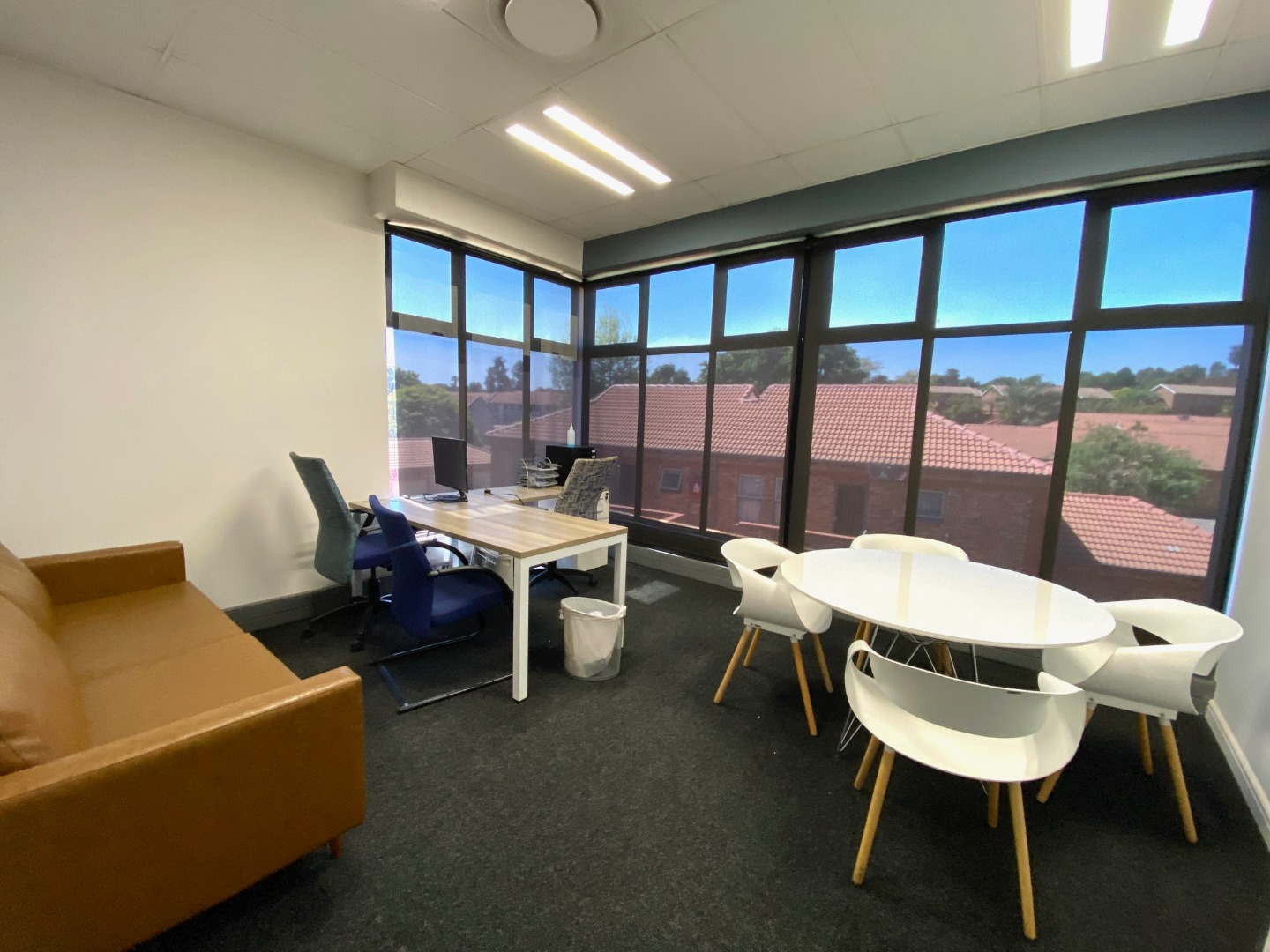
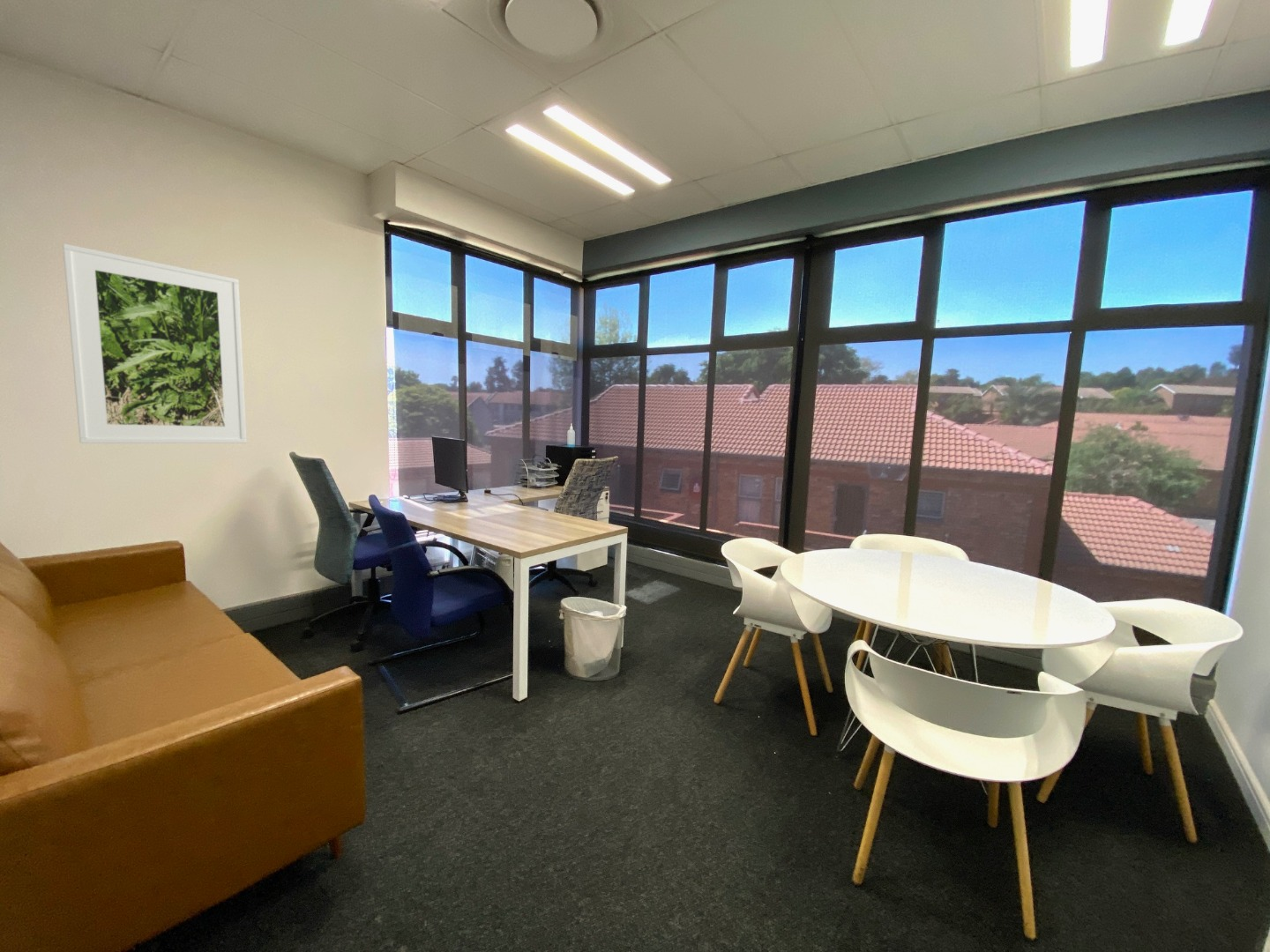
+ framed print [62,242,247,444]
